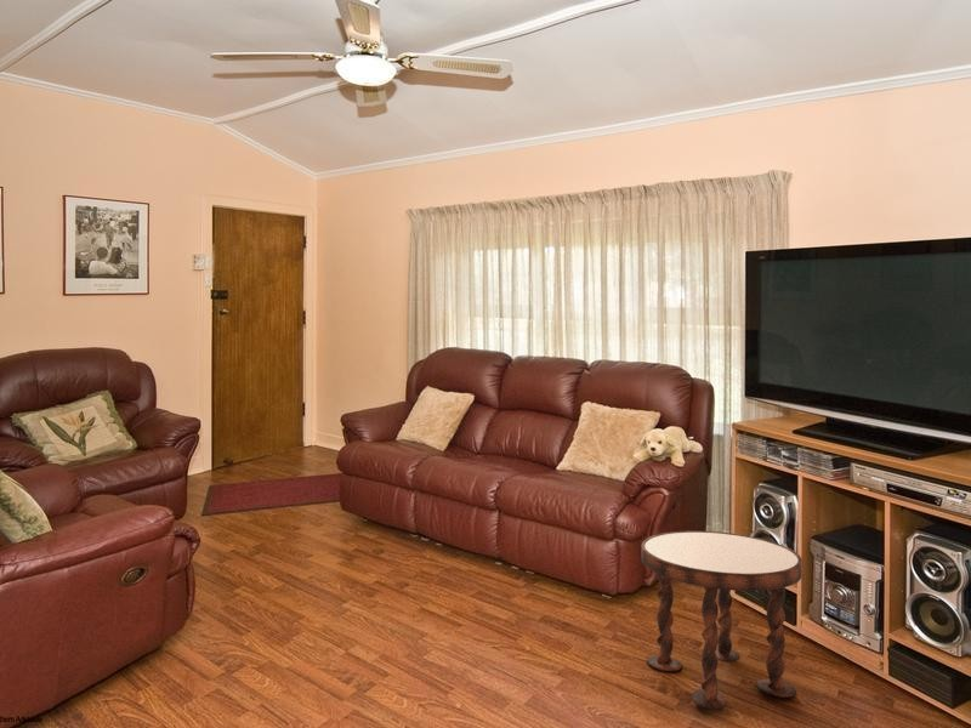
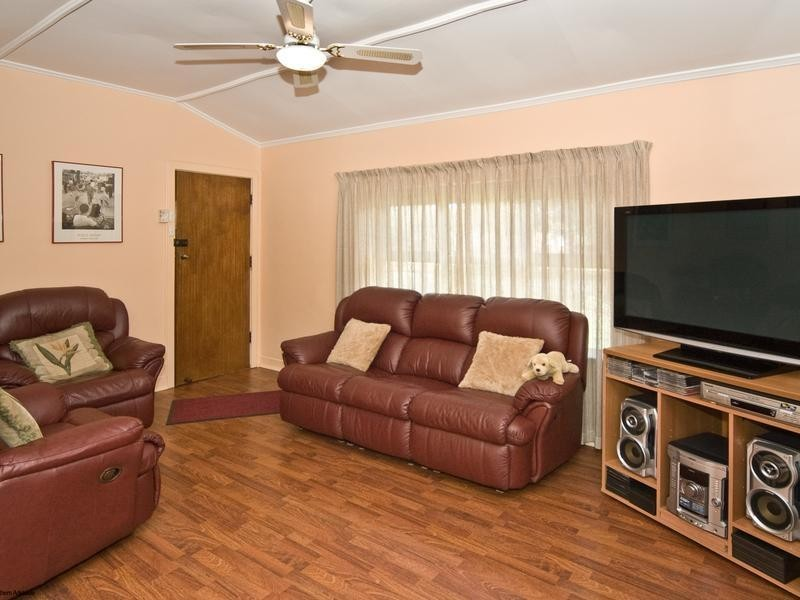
- side table [640,529,804,711]
